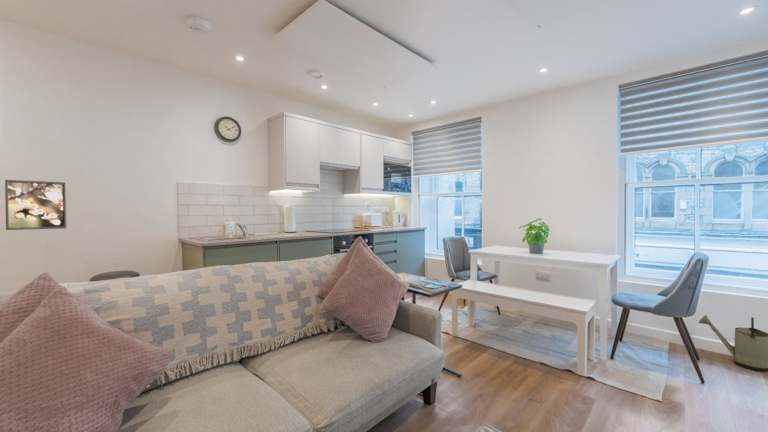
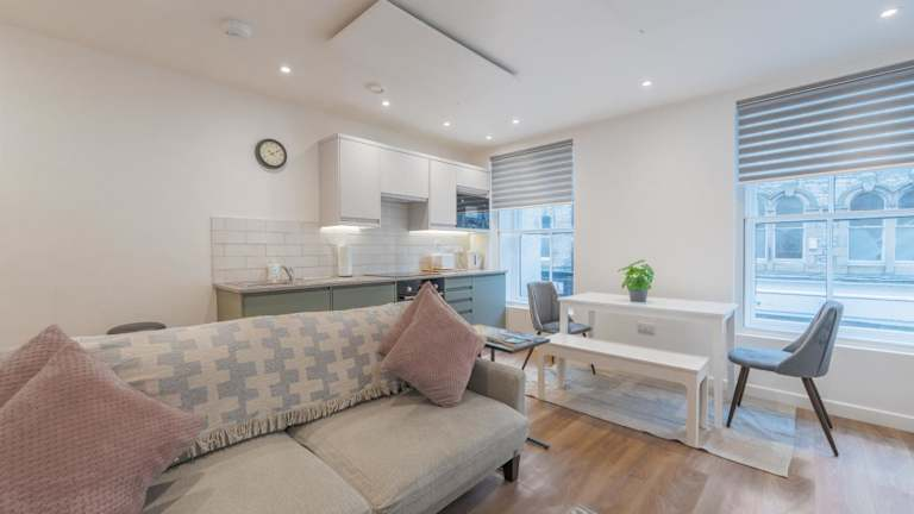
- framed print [4,179,68,231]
- watering can [697,314,768,372]
